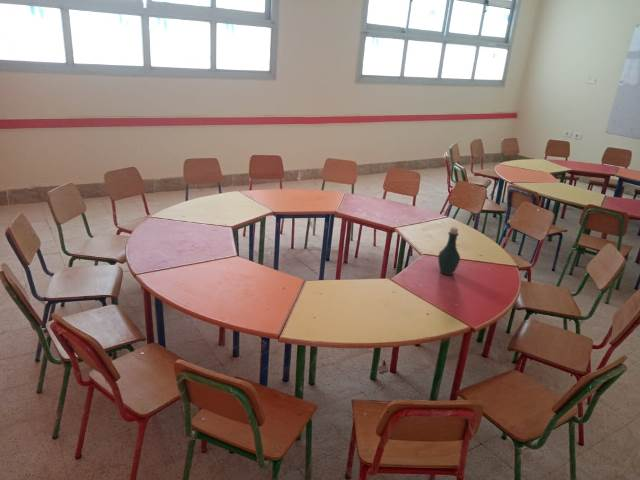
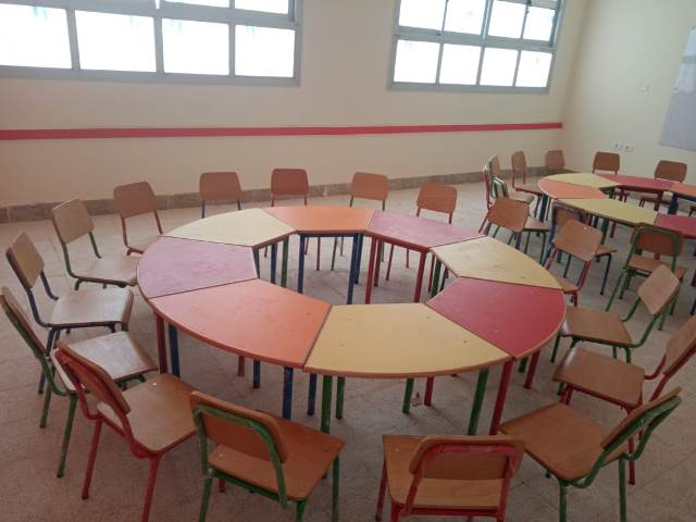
- bottle [437,226,461,276]
